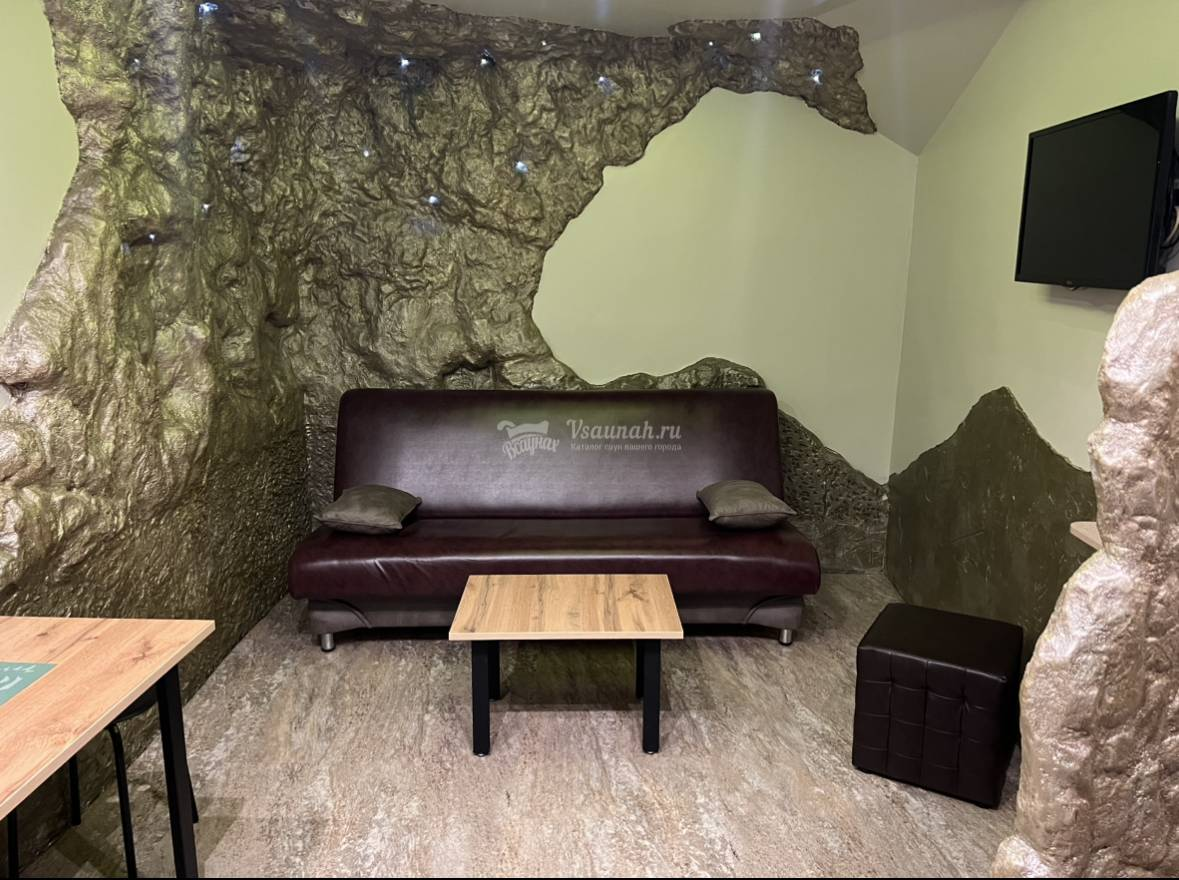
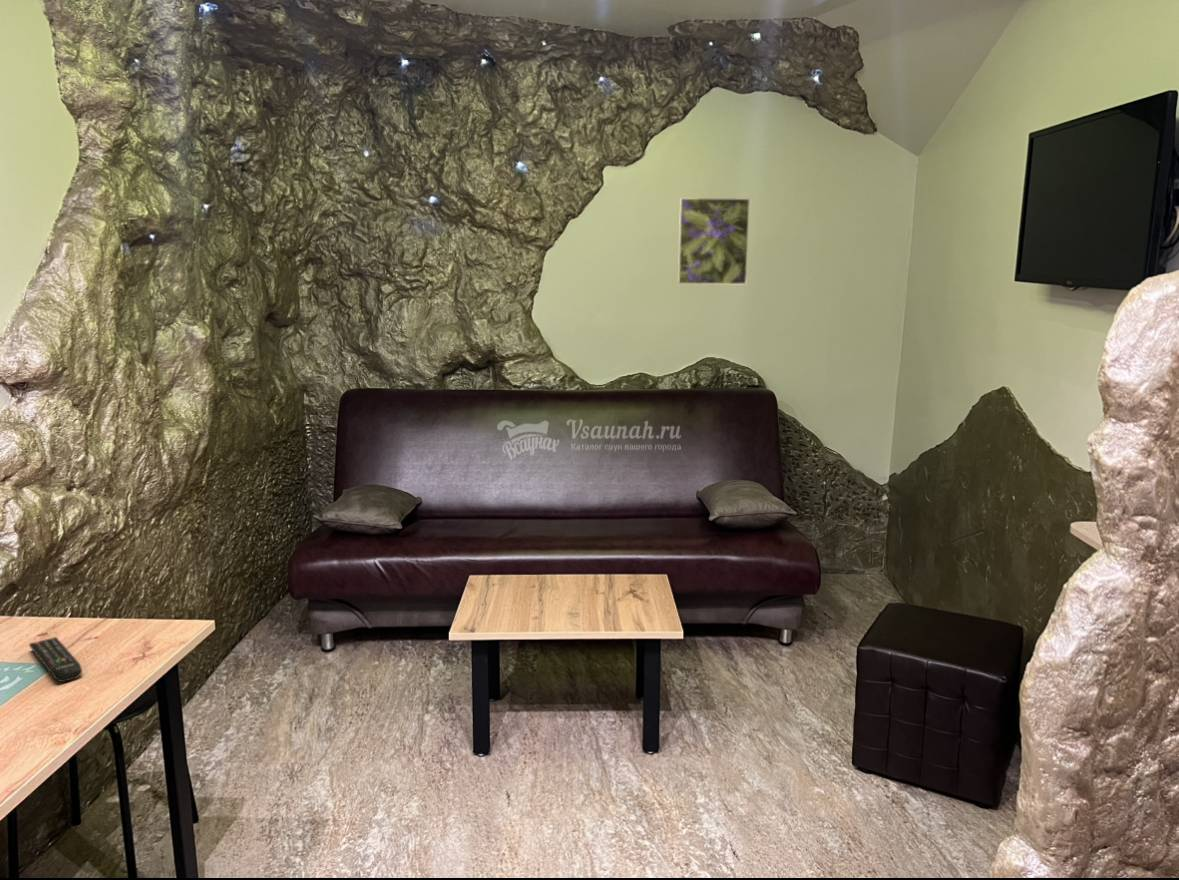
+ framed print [677,197,751,286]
+ remote control [28,636,83,683]
